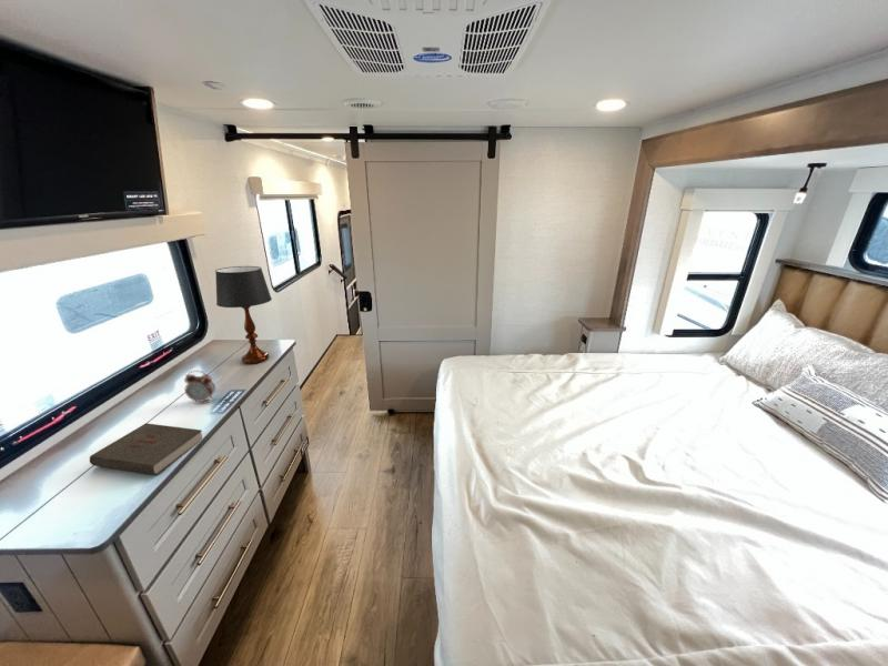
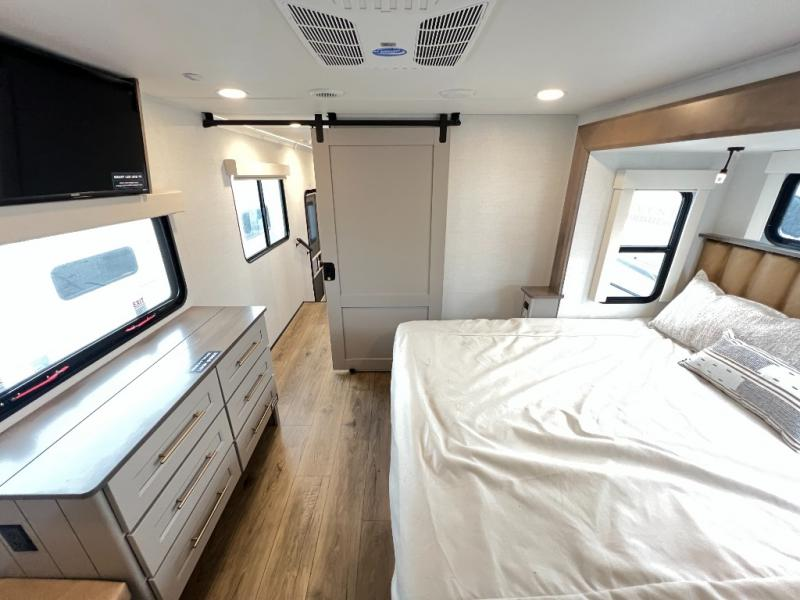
- table lamp [214,265,273,365]
- book [89,422,203,476]
- alarm clock [183,370,216,404]
